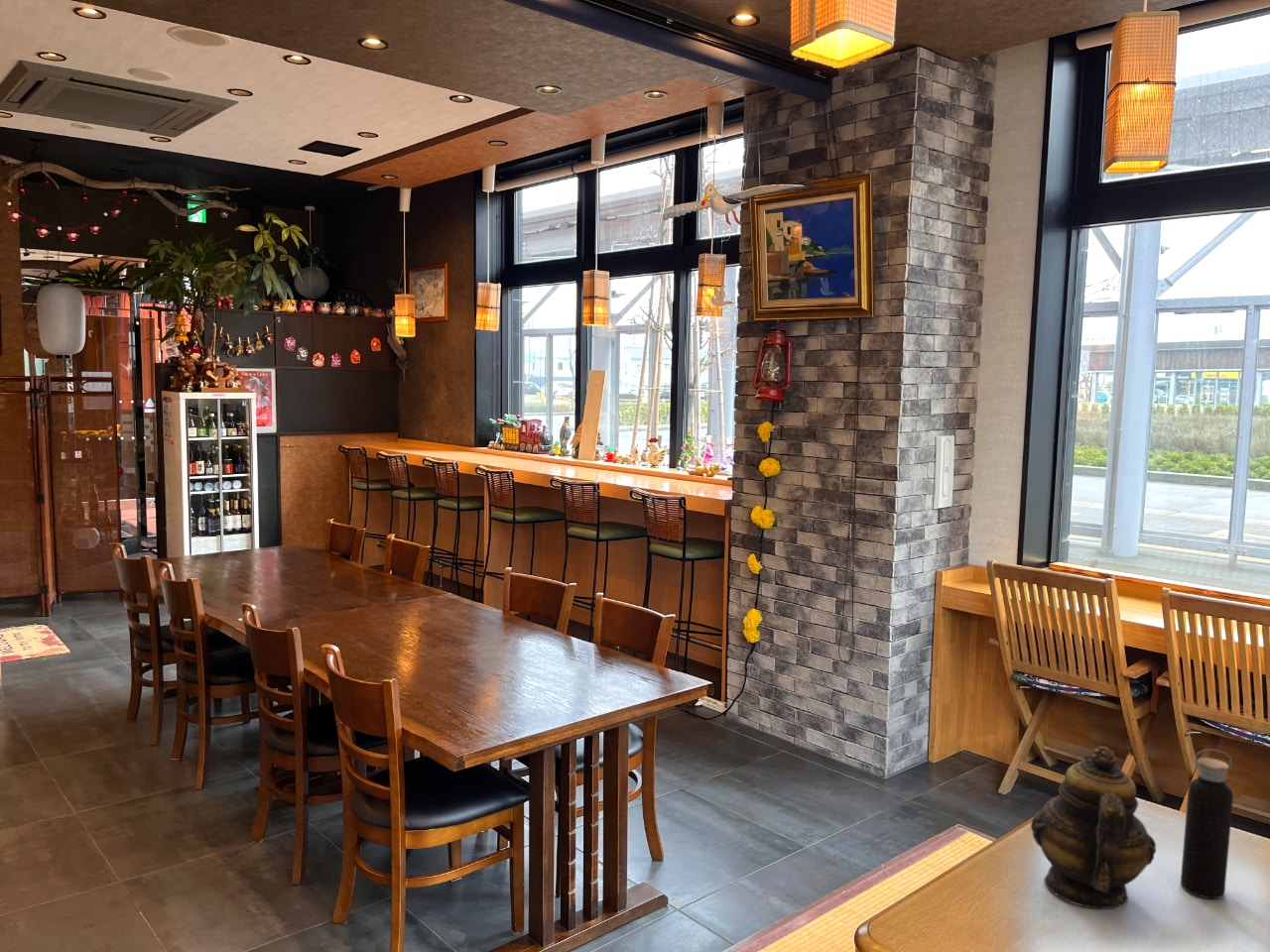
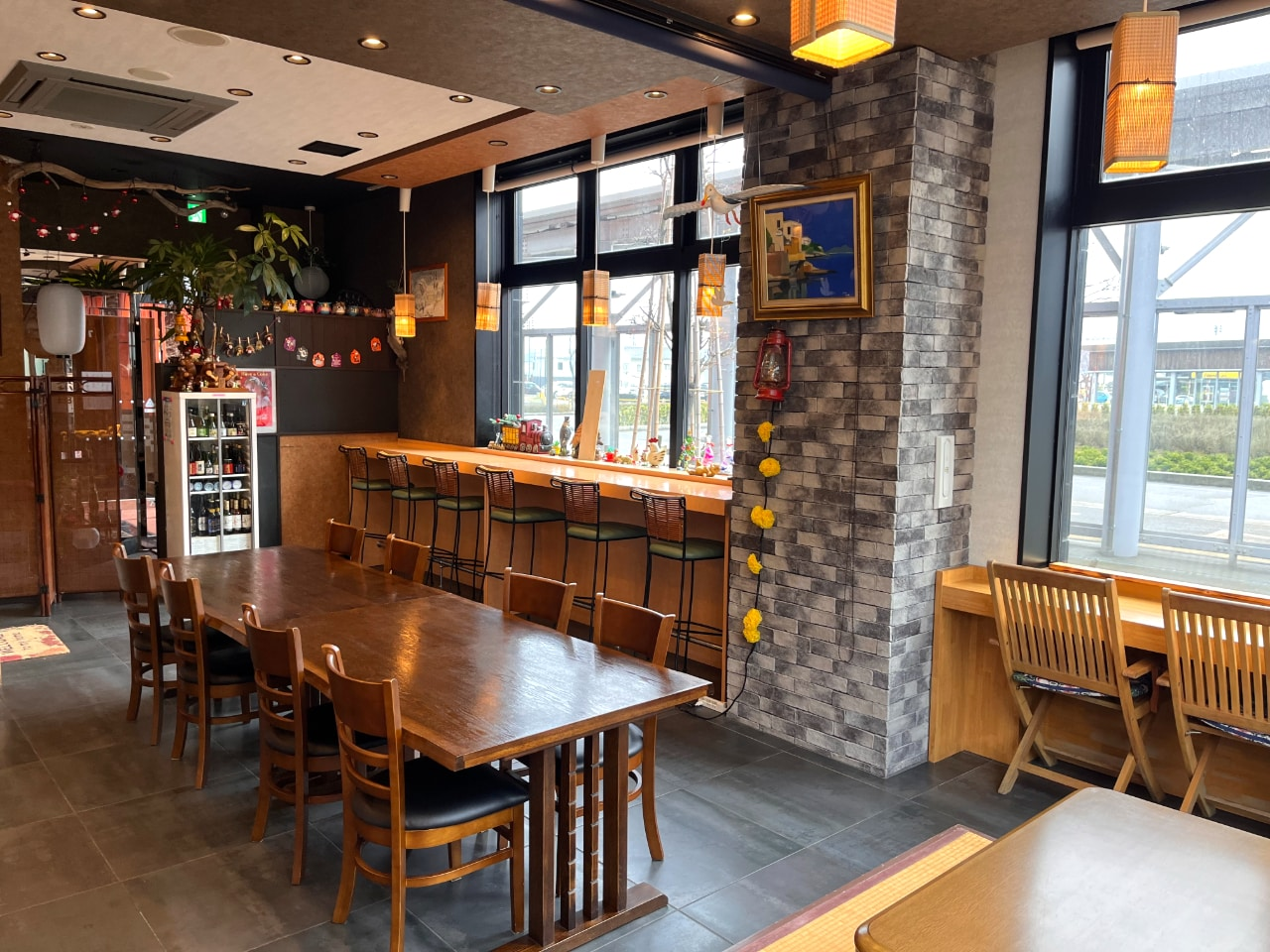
- water bottle [1180,748,1234,899]
- teapot [1030,745,1157,909]
